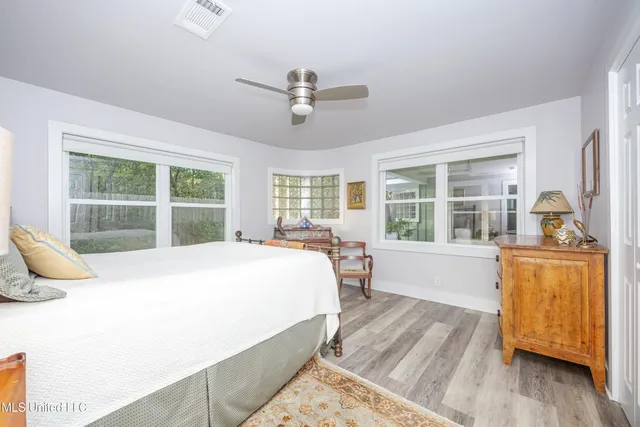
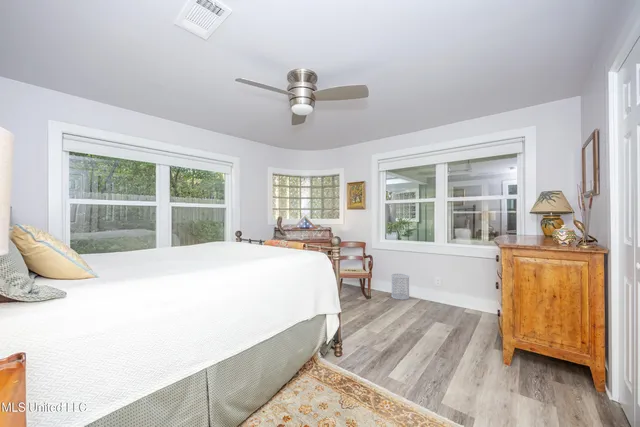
+ wastebasket [390,273,411,301]
